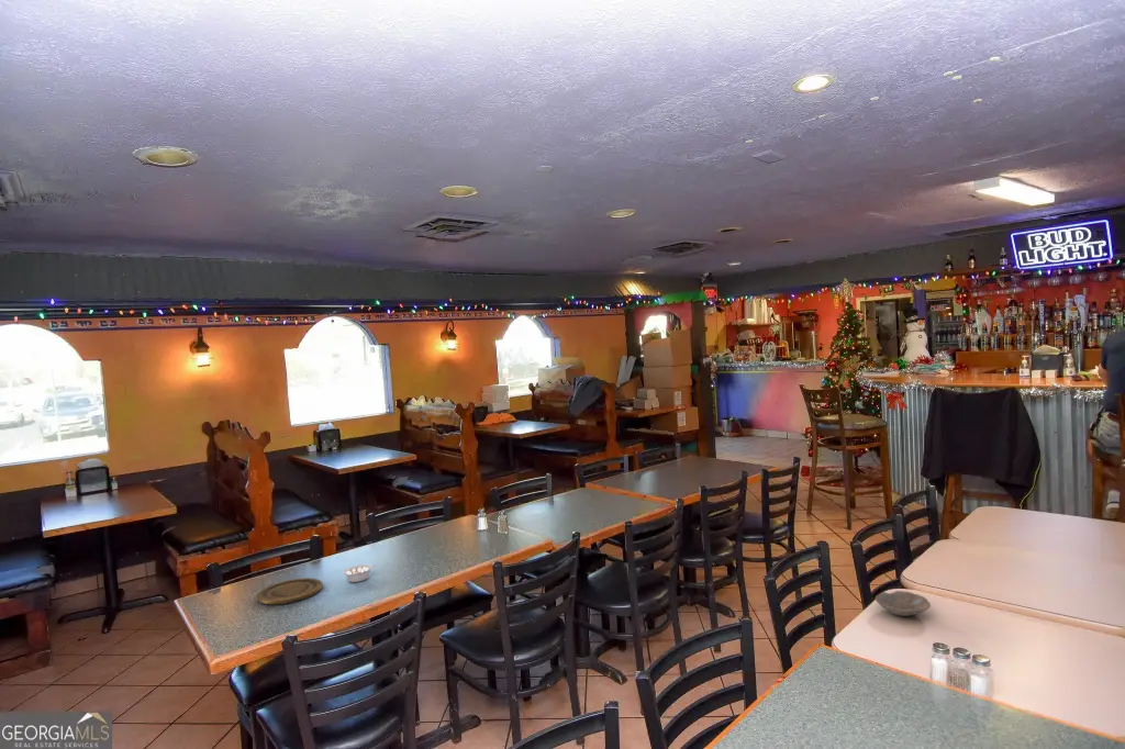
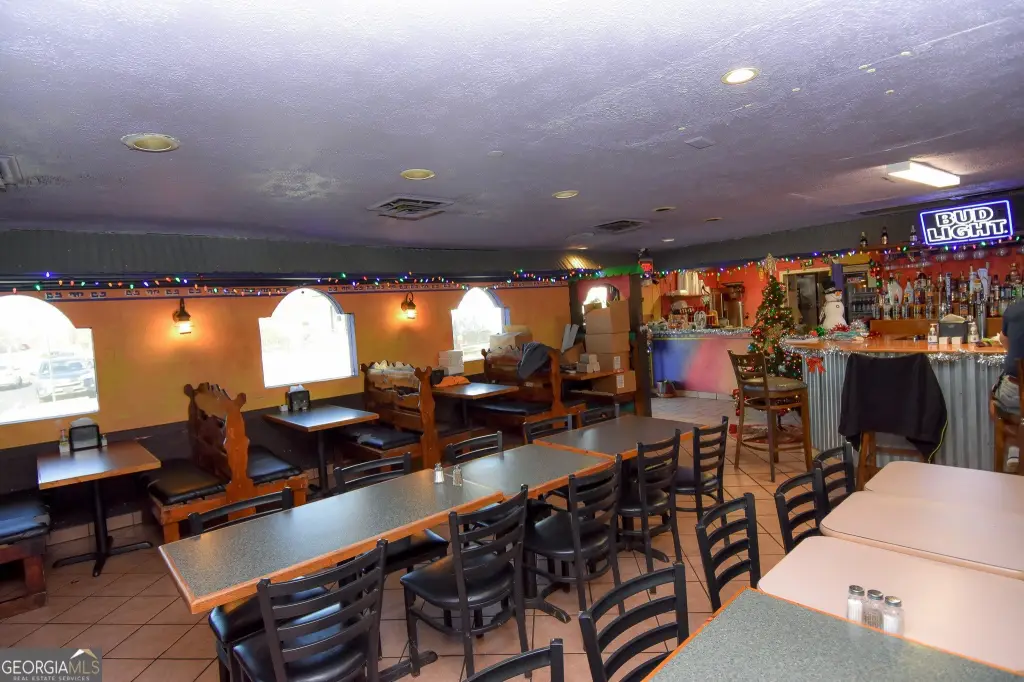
- bowl [875,590,932,617]
- plate [256,577,323,606]
- legume [343,563,378,583]
